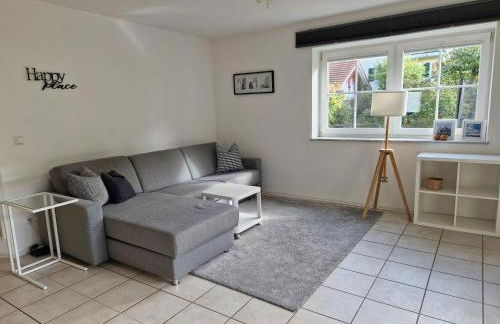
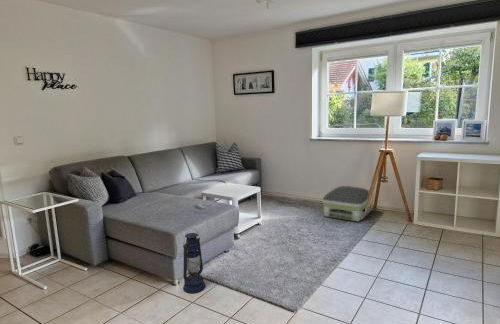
+ lantern [182,227,206,294]
+ air purifier [321,185,374,223]
